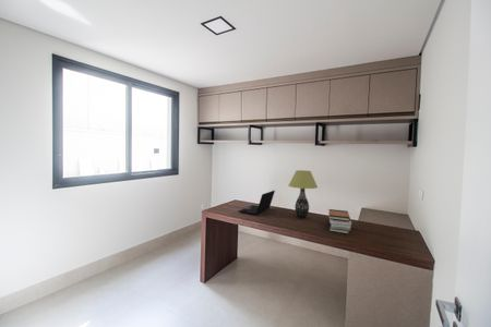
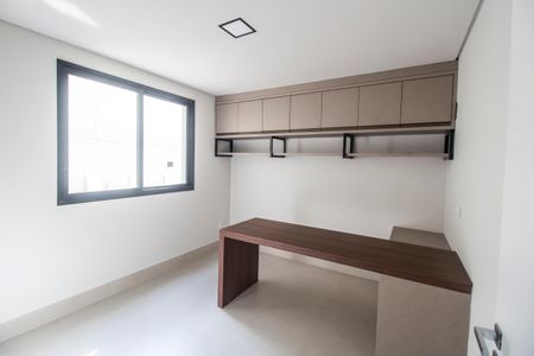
- book stack [327,208,352,235]
- laptop [238,190,276,216]
- table lamp [287,169,319,219]
